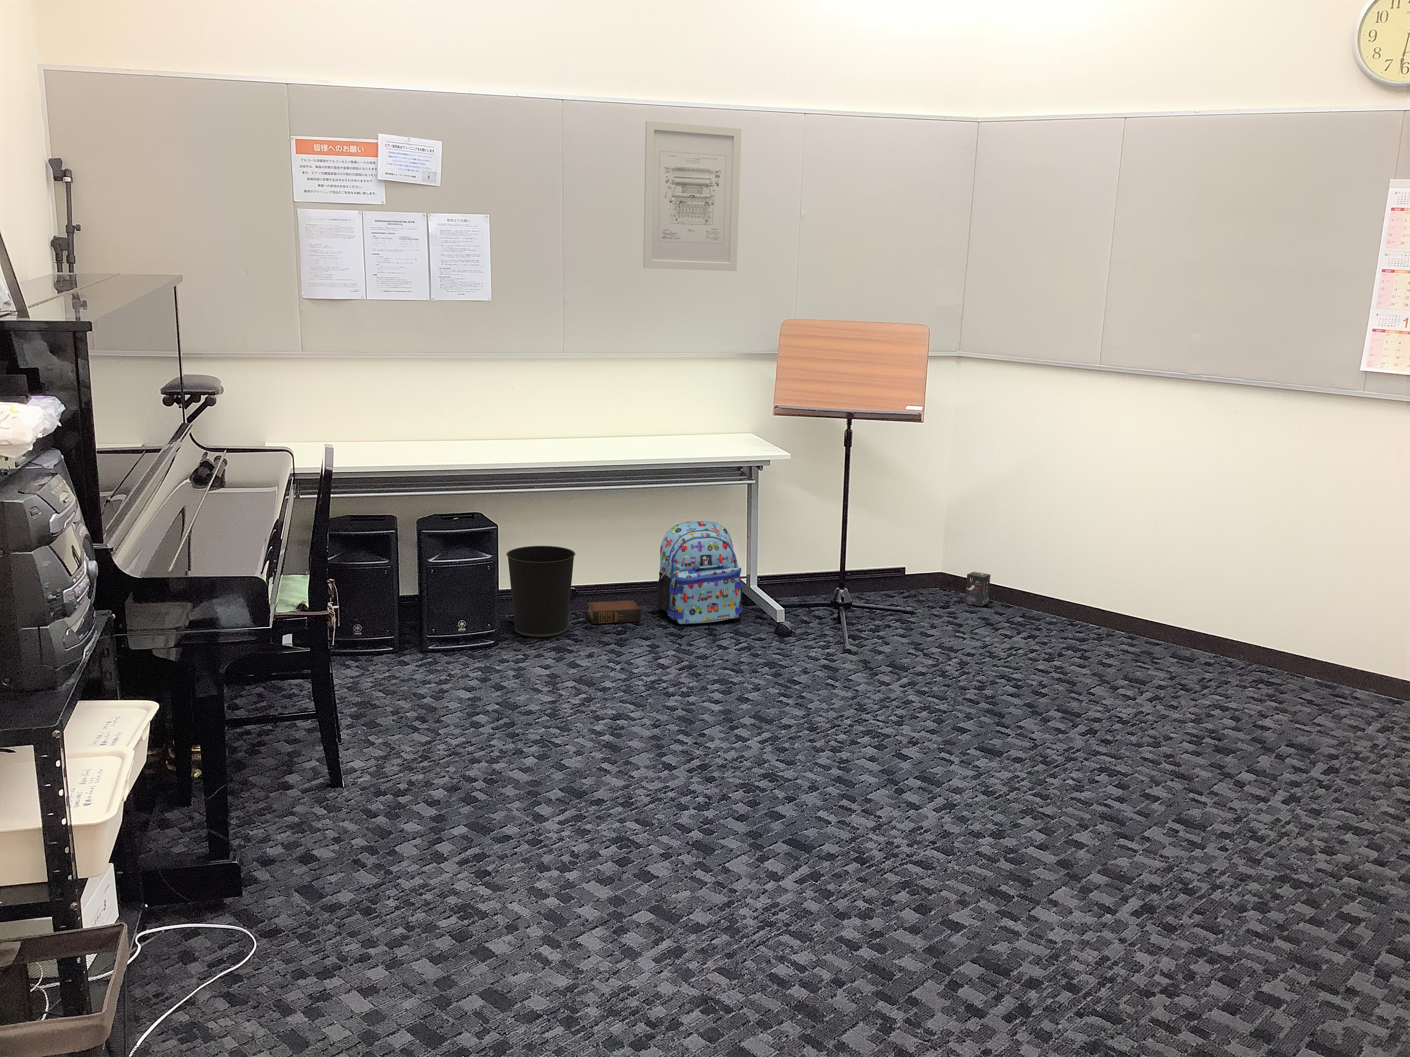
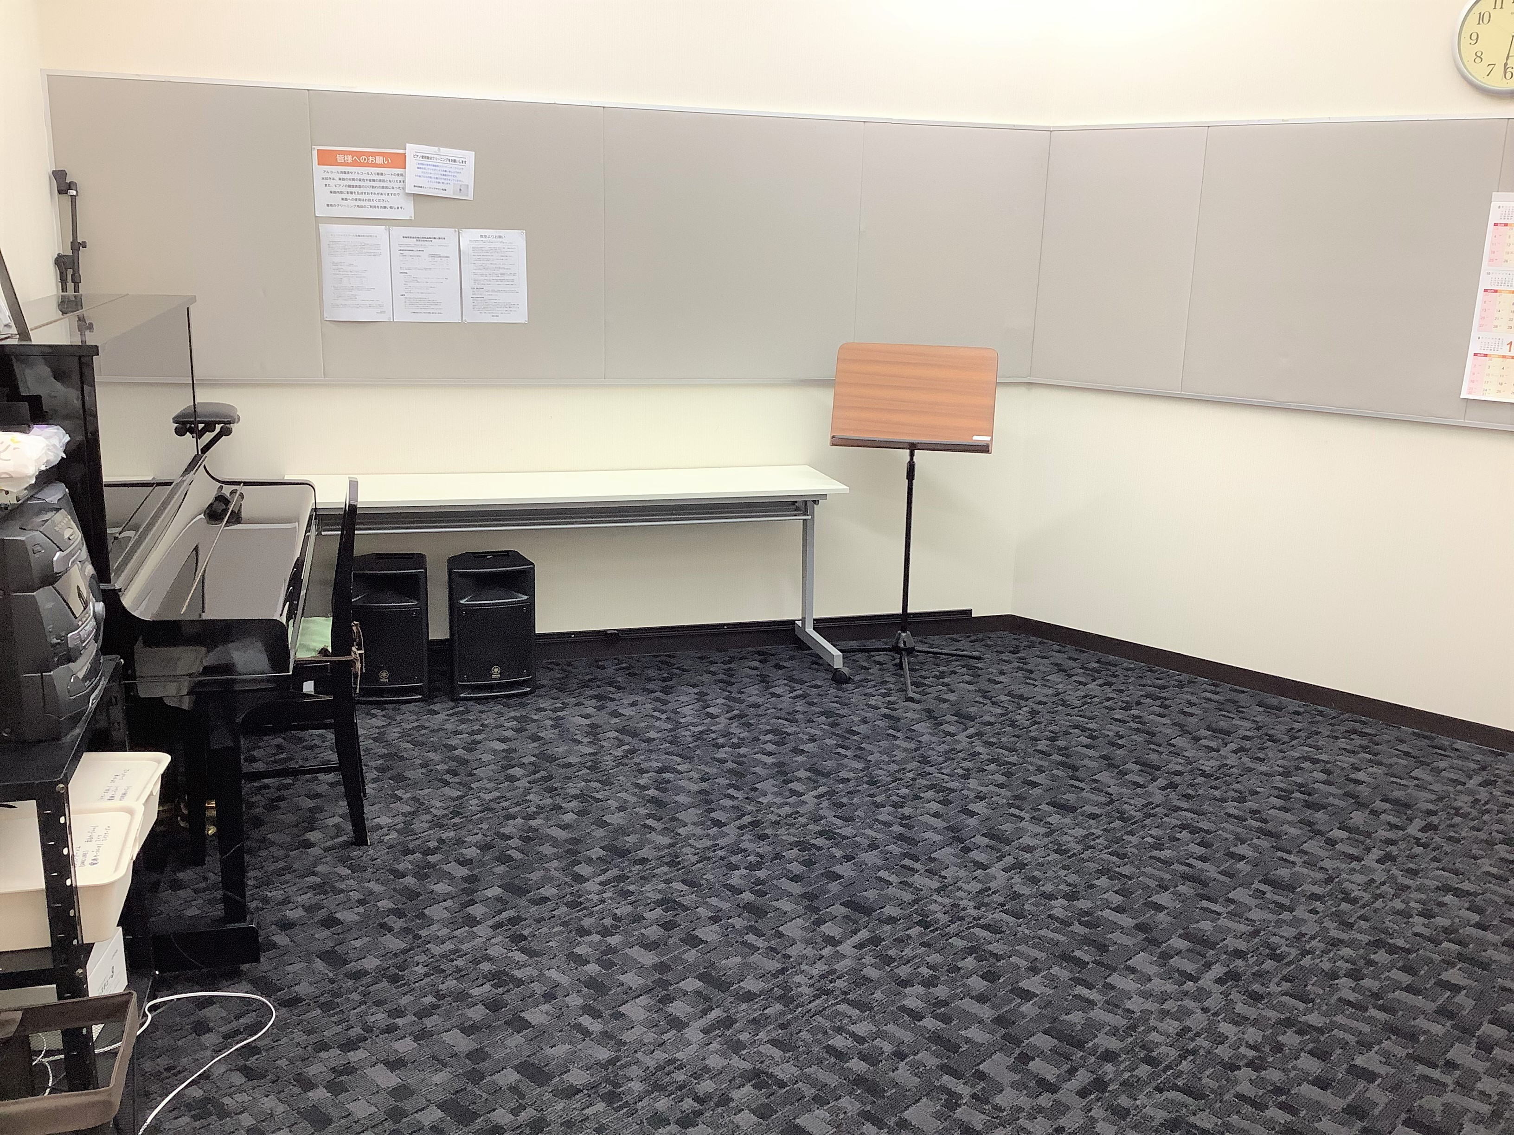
- book [586,600,642,624]
- wall art [643,120,742,272]
- box [965,571,990,607]
- wastebasket [506,545,576,637]
- backpack [657,521,743,625]
